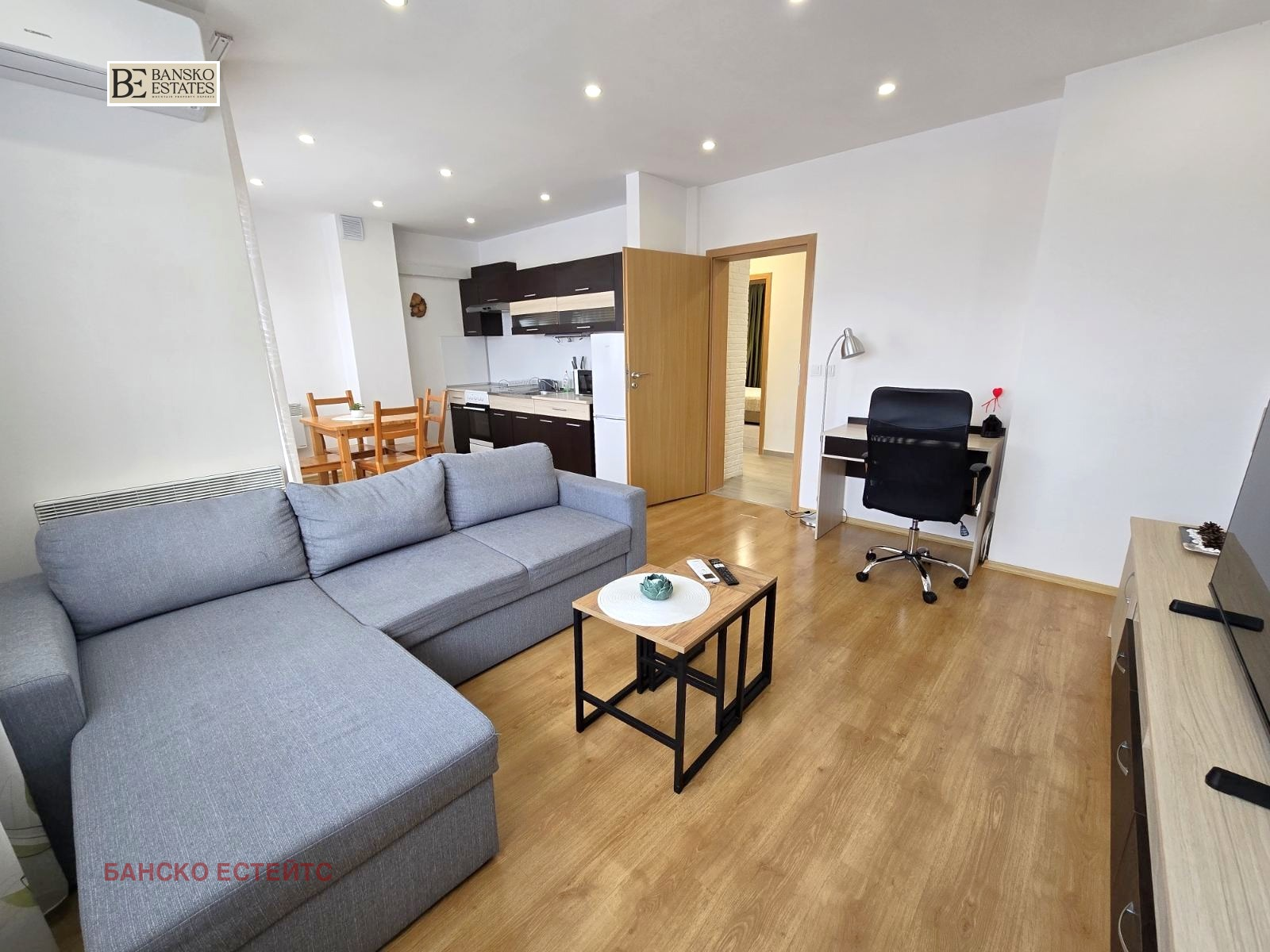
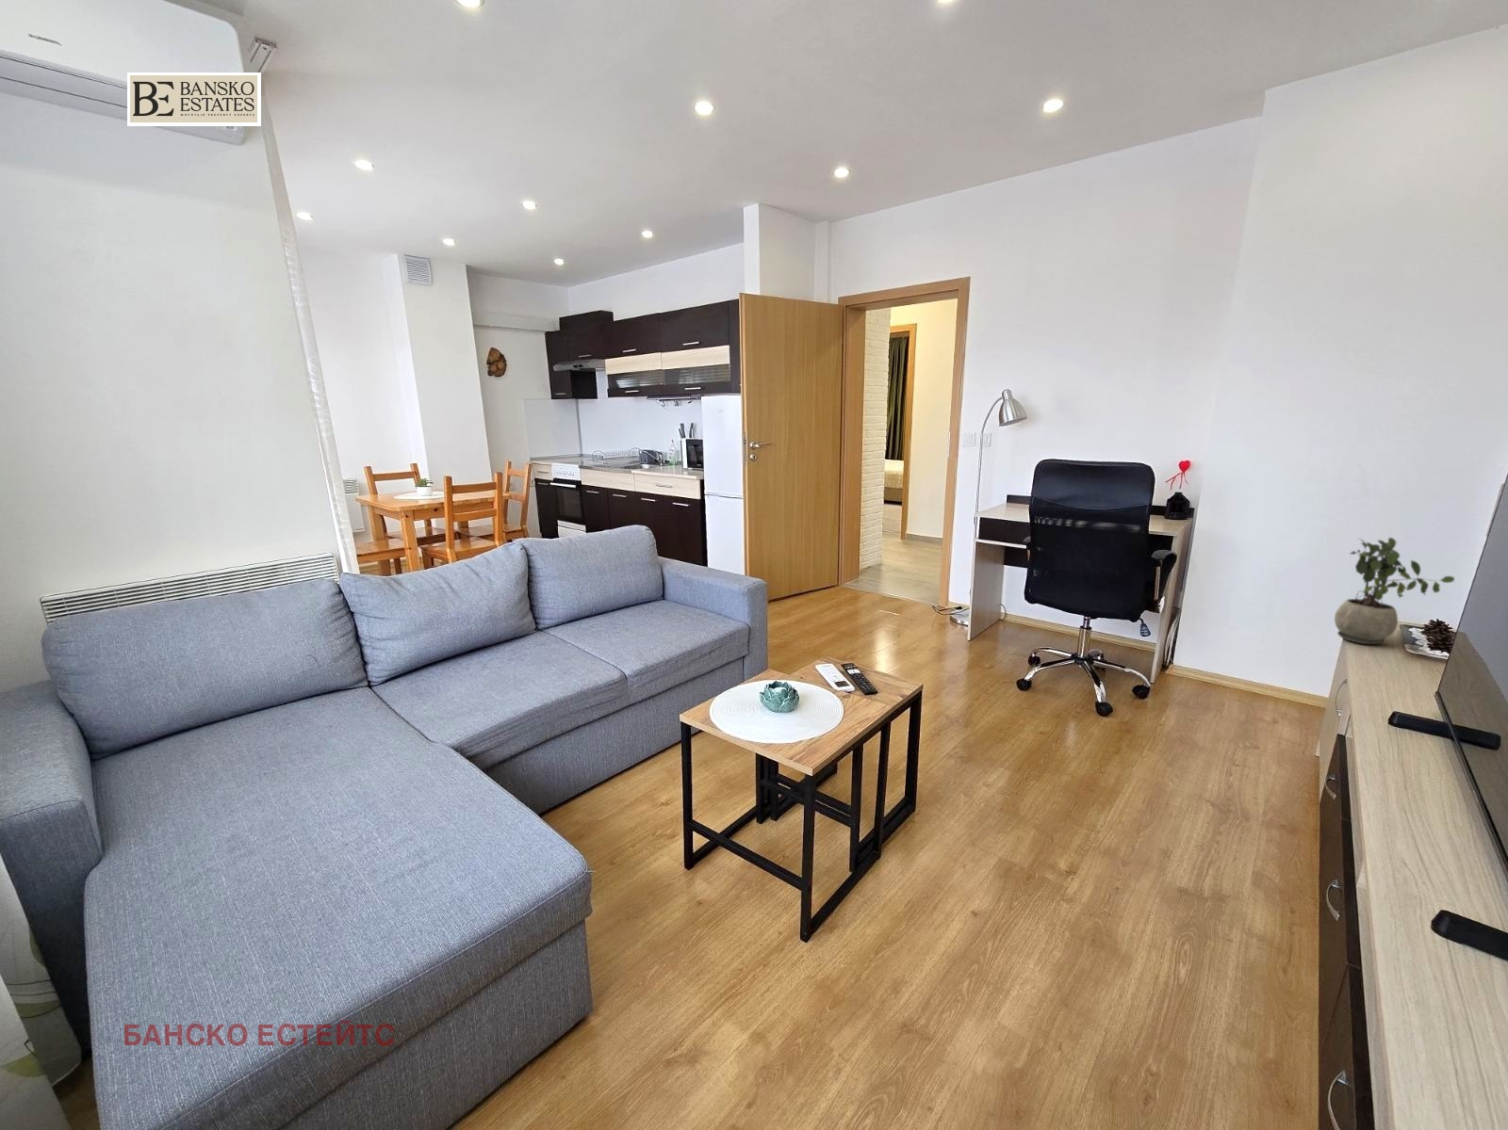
+ potted plant [1333,537,1456,645]
